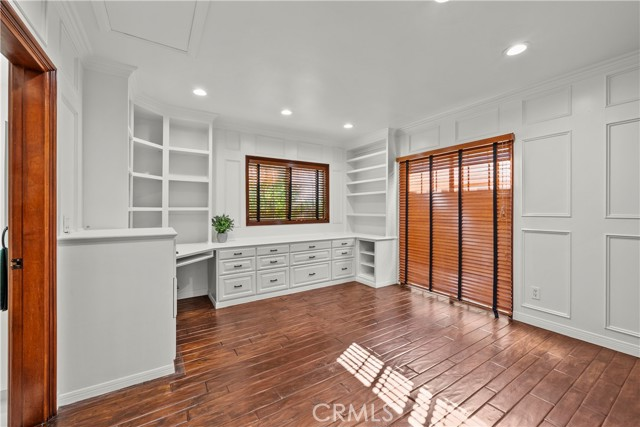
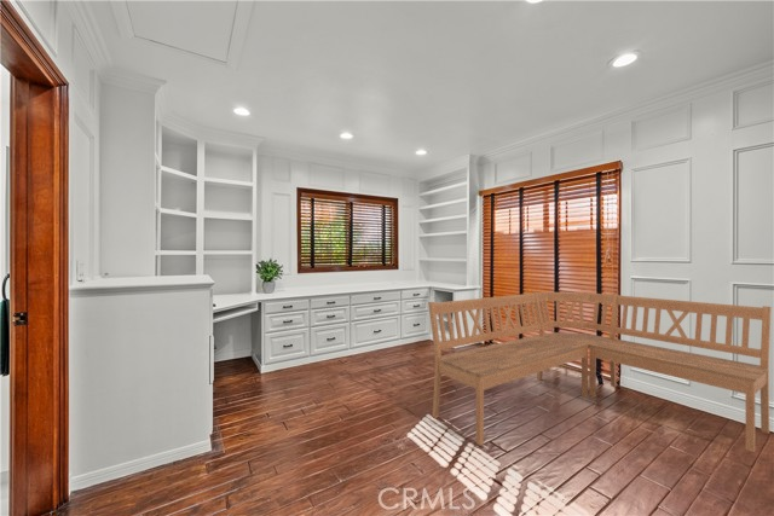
+ bench [427,291,772,453]
